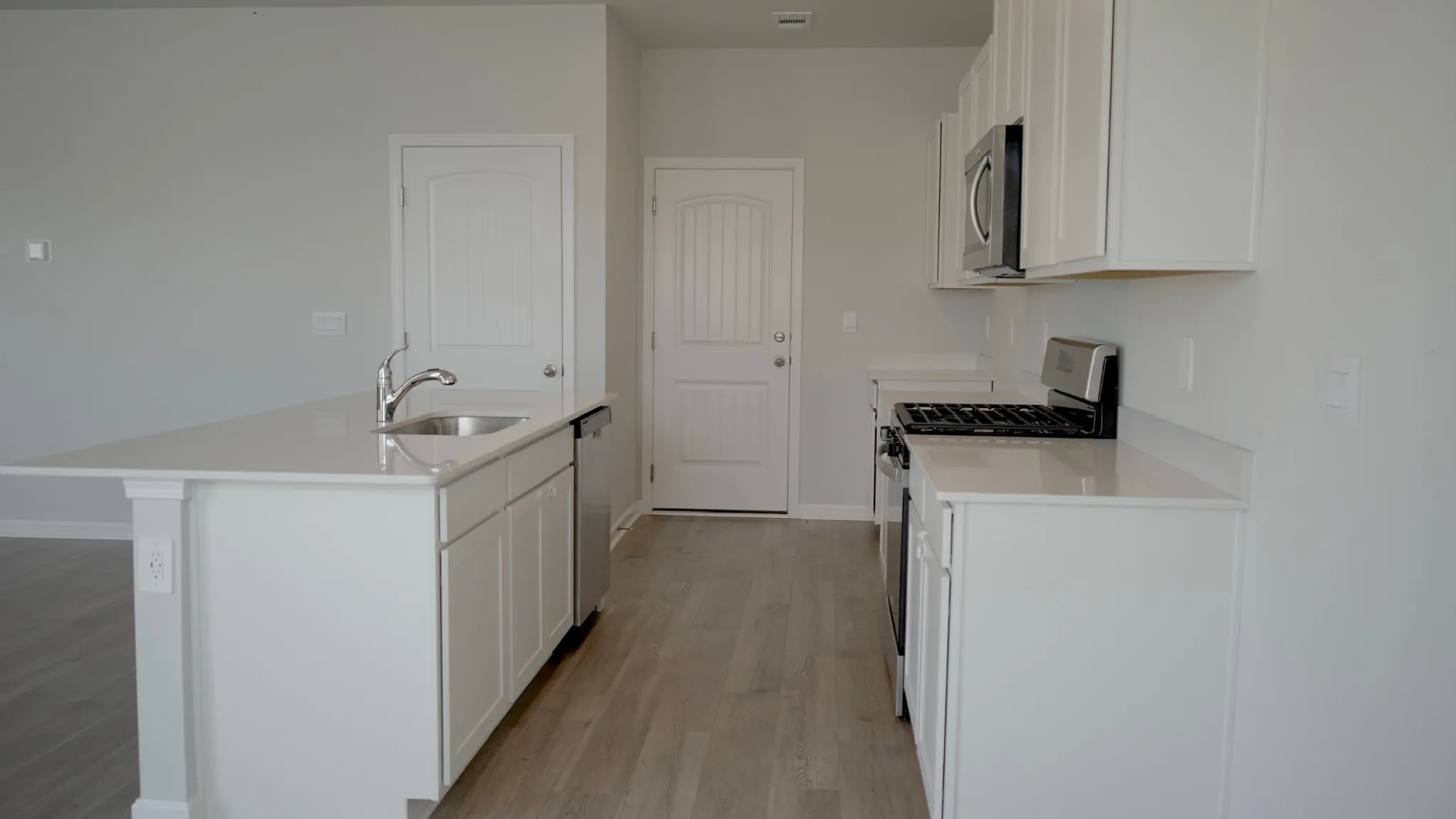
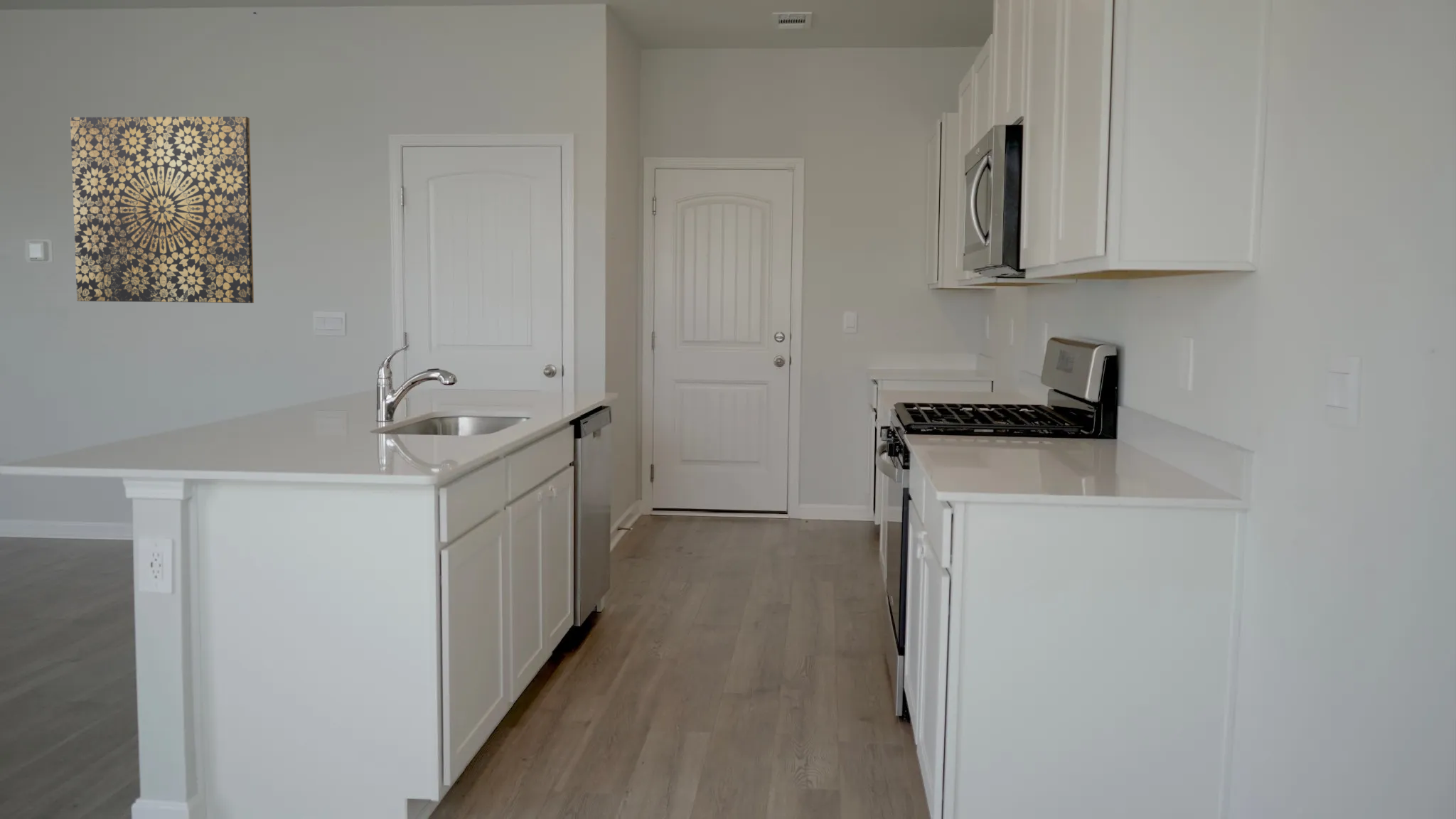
+ wall art [70,116,255,304]
